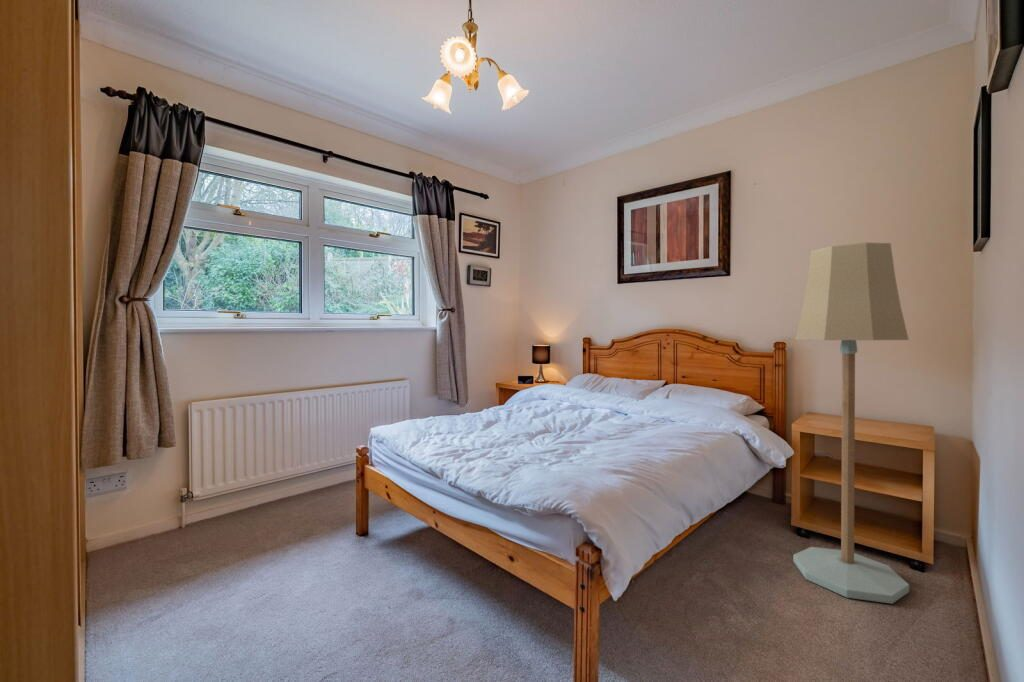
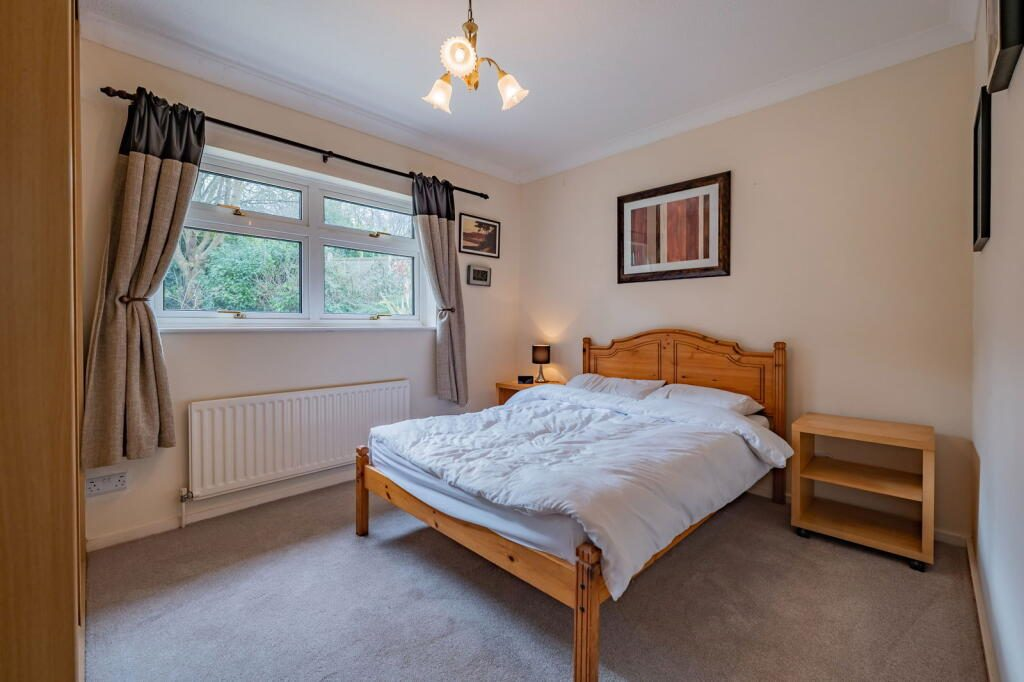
- floor lamp [792,242,910,605]
